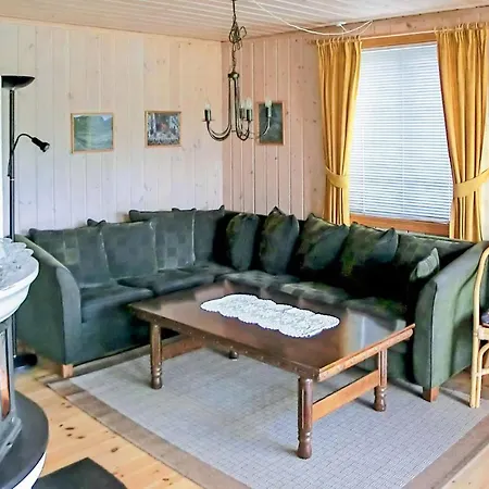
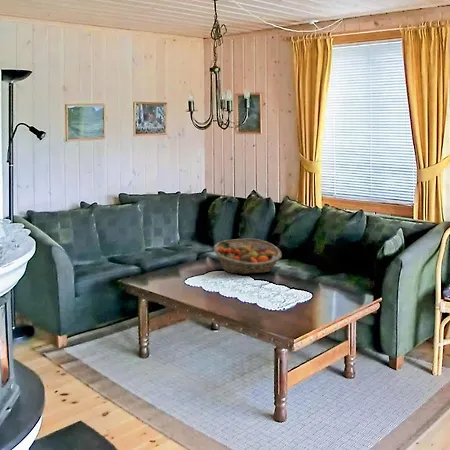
+ fruit basket [213,238,283,275]
